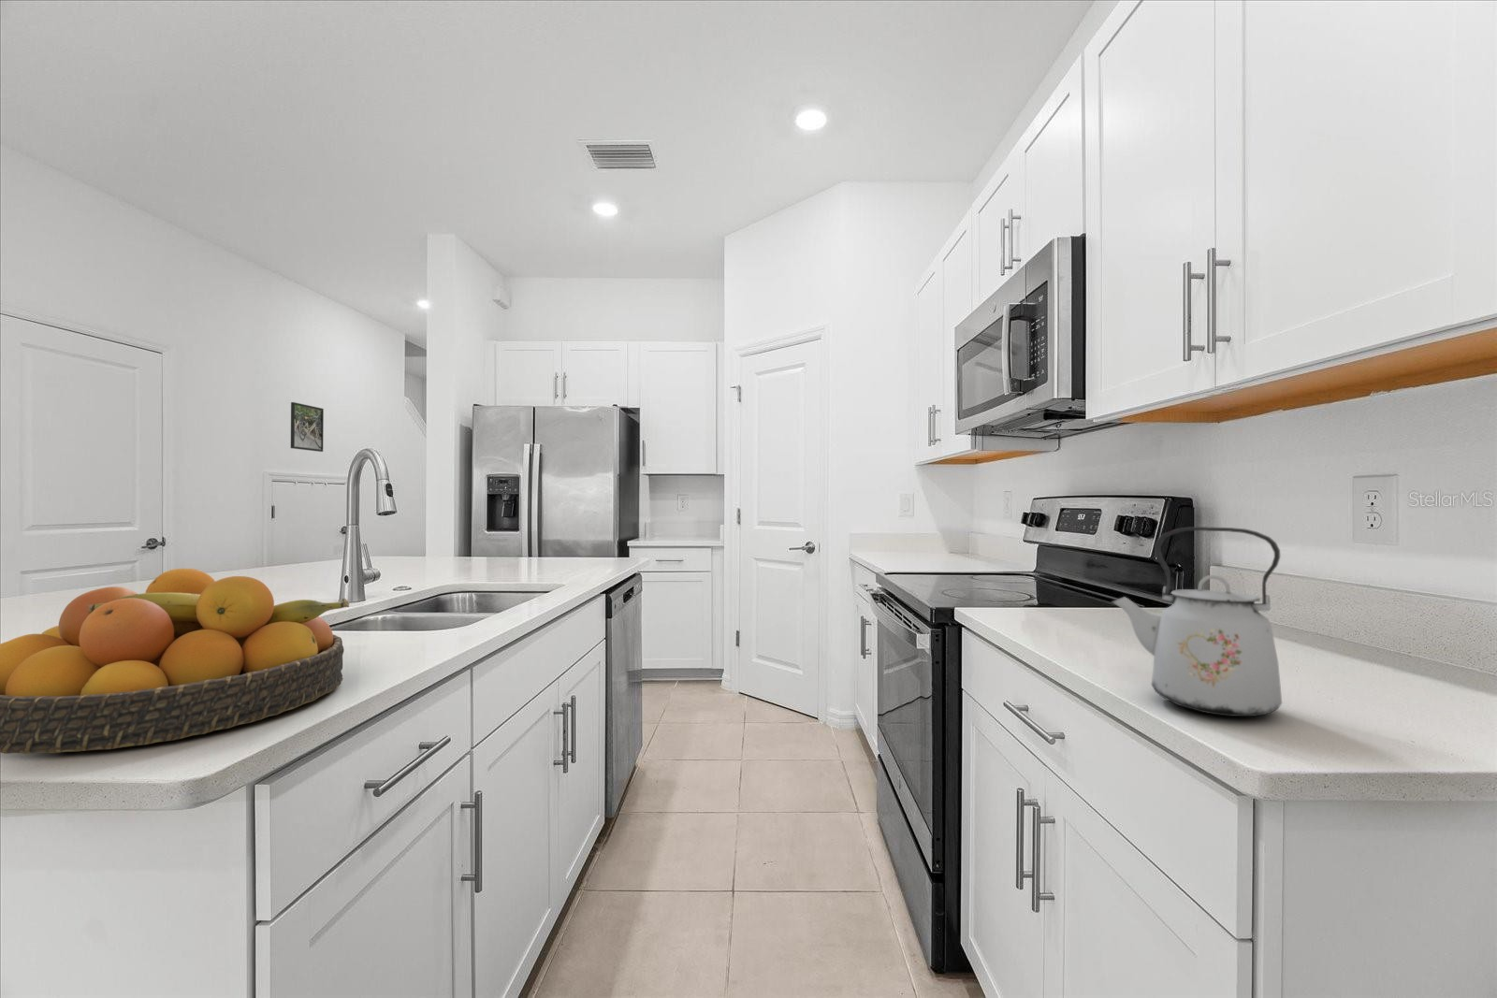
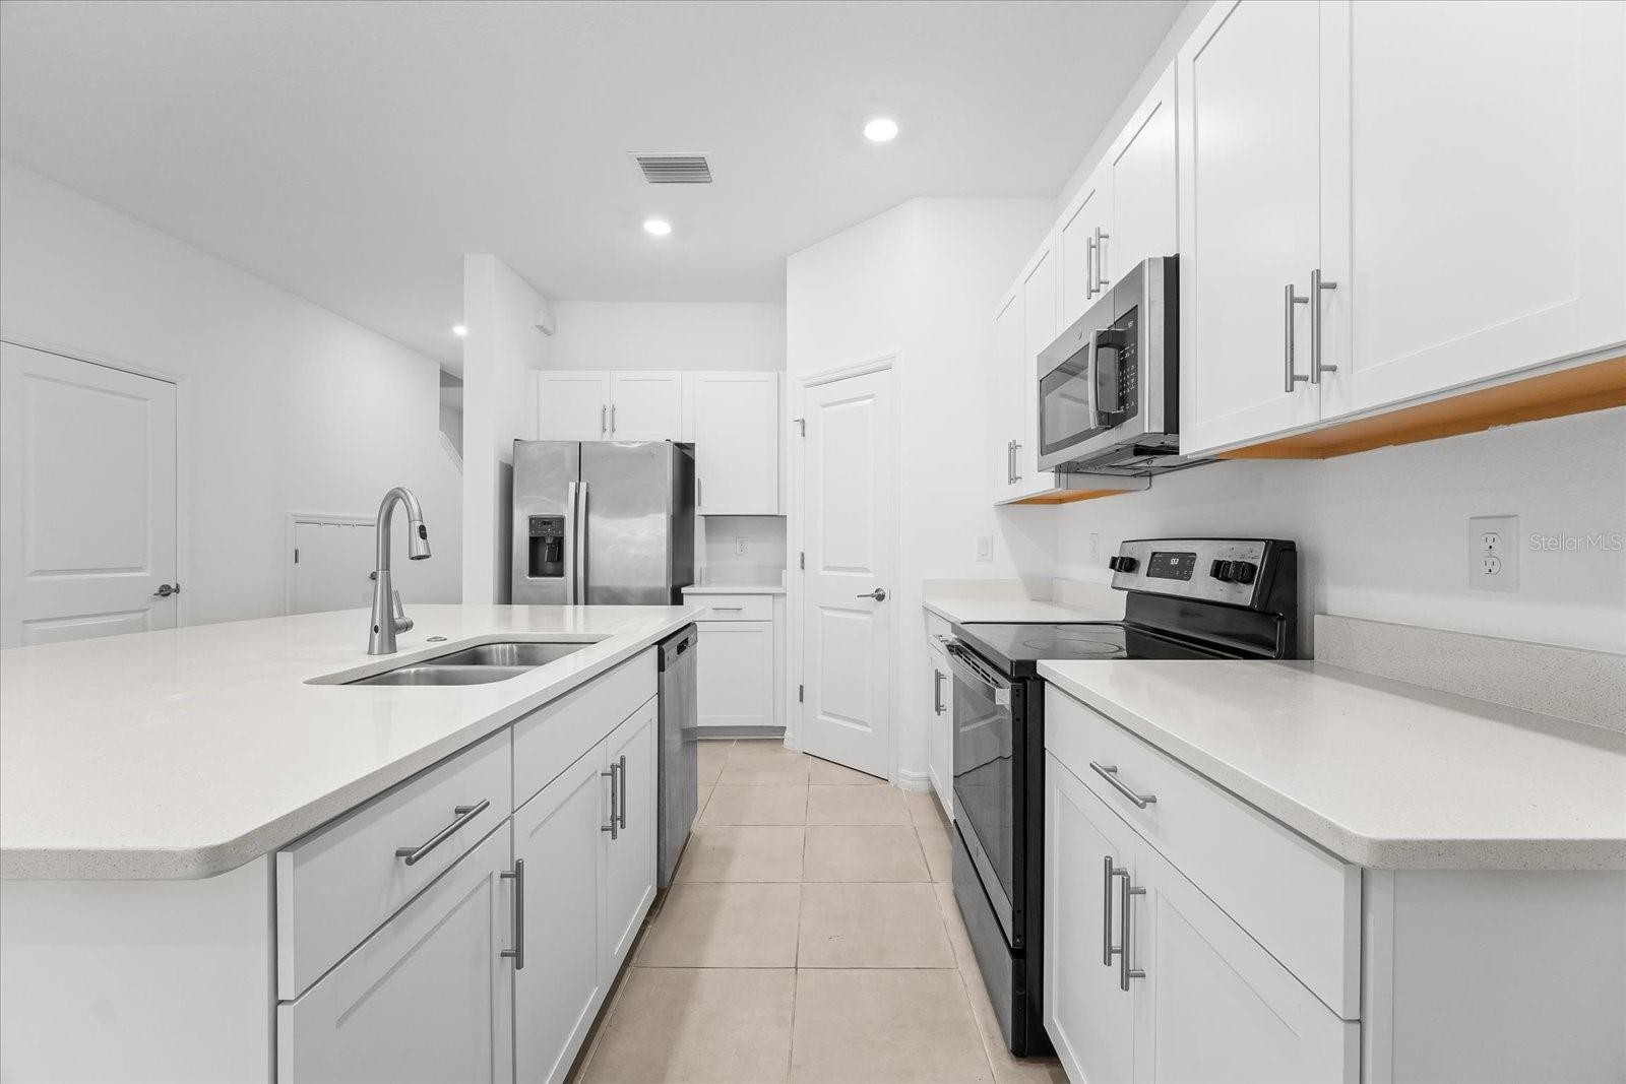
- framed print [290,401,324,452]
- fruit bowl [0,568,350,755]
- kettle [1110,526,1283,717]
